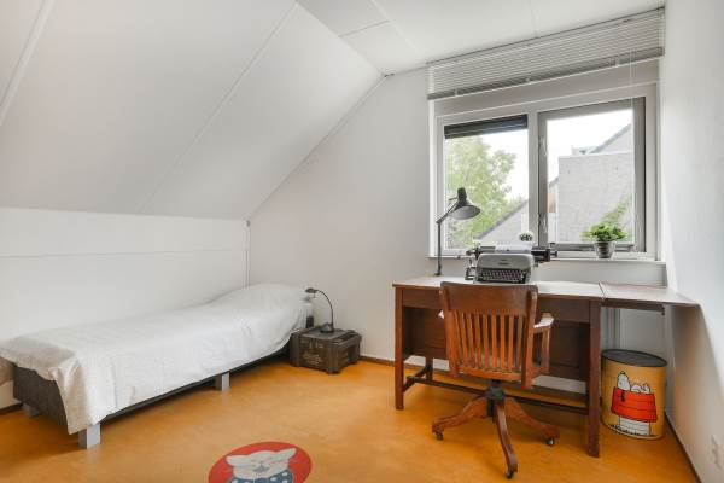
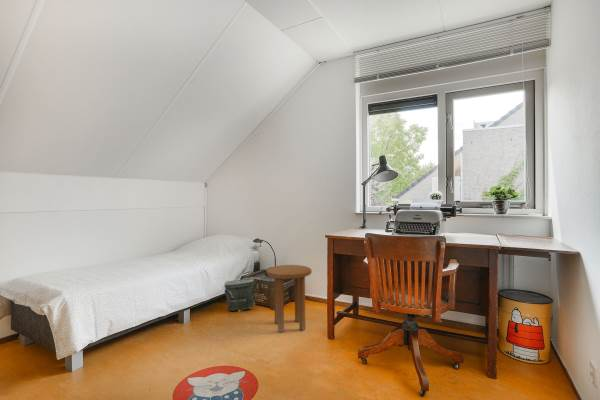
+ bag [223,277,258,312]
+ side table [266,264,313,334]
